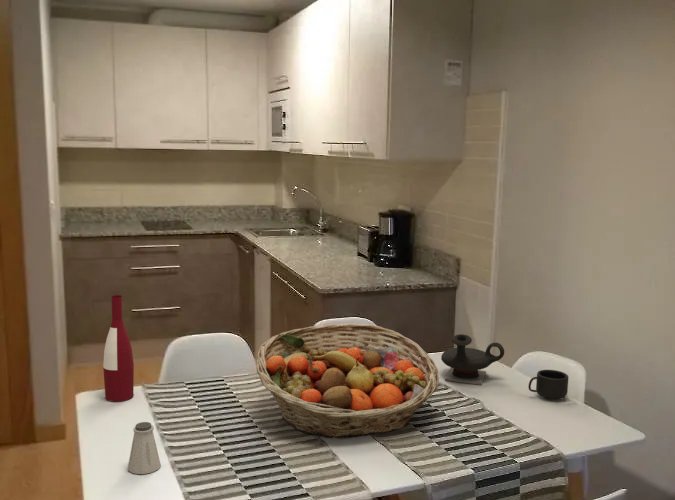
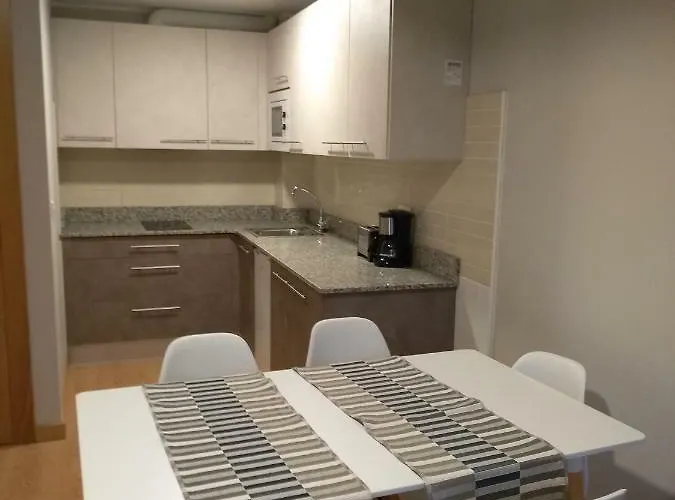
- saltshaker [127,421,162,475]
- teapot [440,333,505,386]
- fruit basket [256,322,440,440]
- mug [528,369,569,401]
- alcohol [102,294,135,403]
